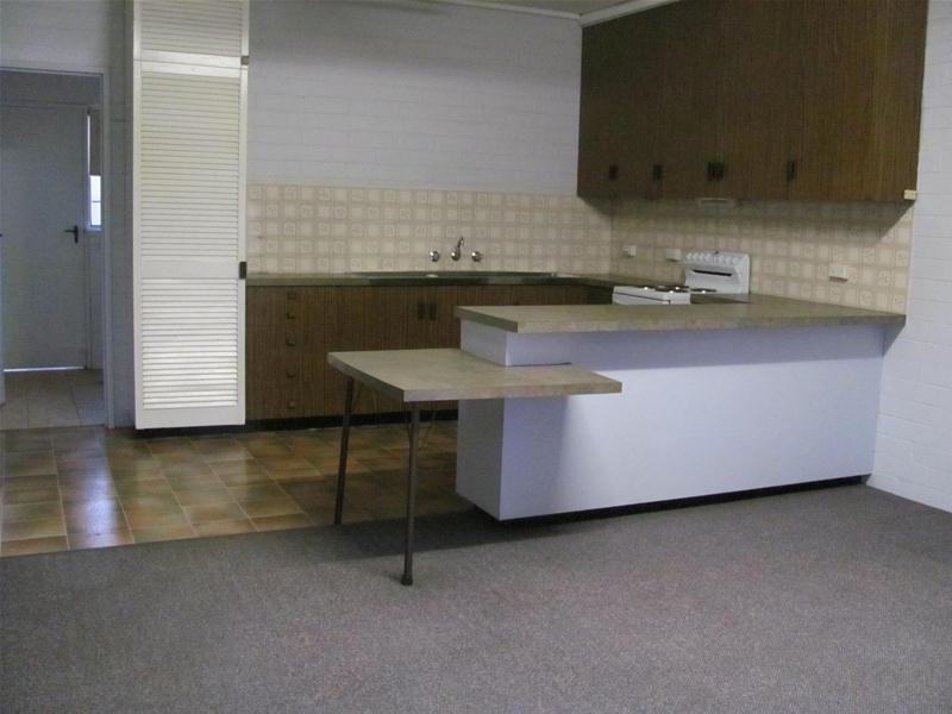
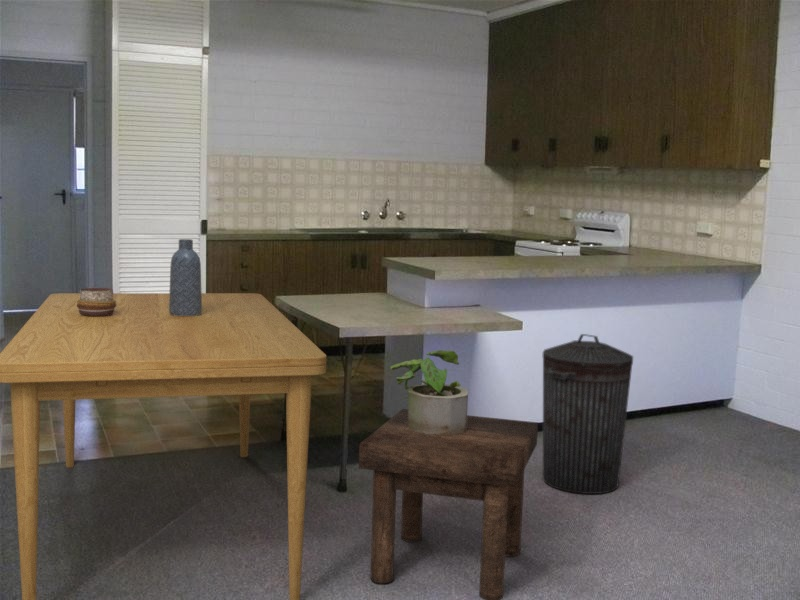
+ vase [169,238,203,316]
+ dining table [0,292,327,600]
+ decorative bowl [77,287,117,316]
+ trash can [542,333,634,495]
+ stool [358,408,539,600]
+ potted plant [390,349,469,435]
